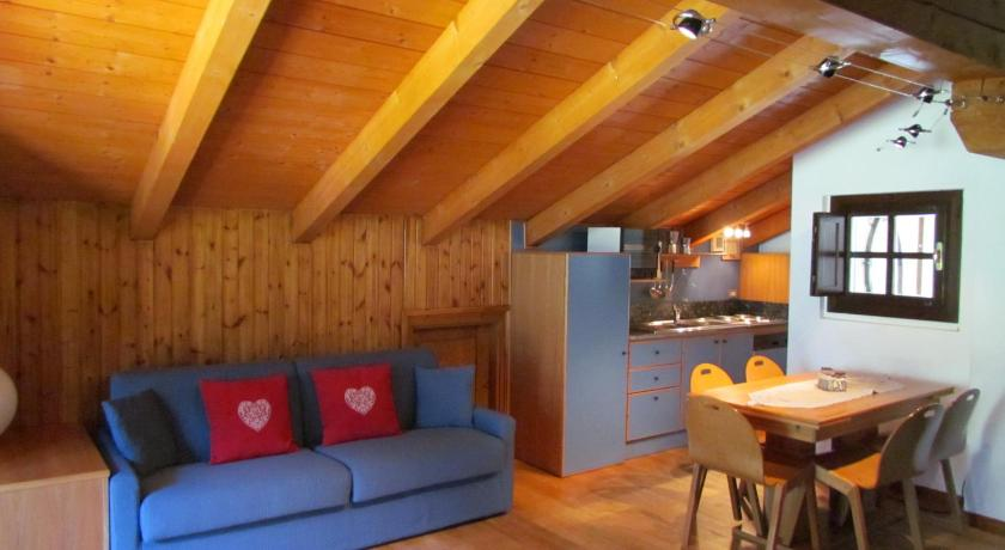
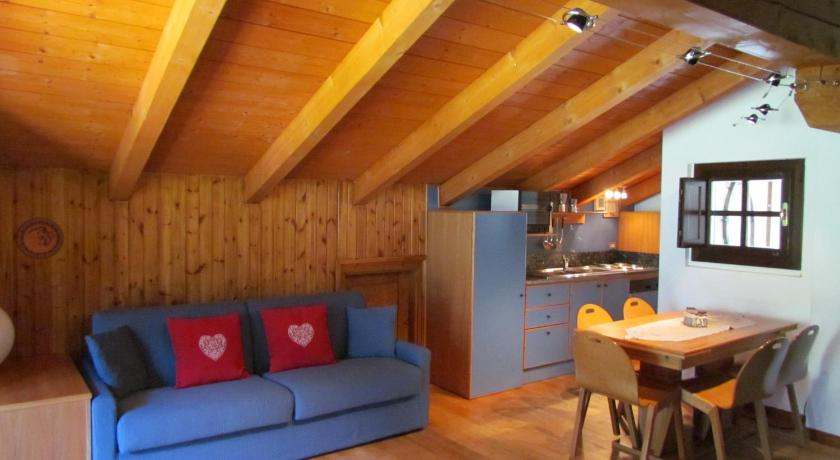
+ decorative plate [15,217,65,260]
